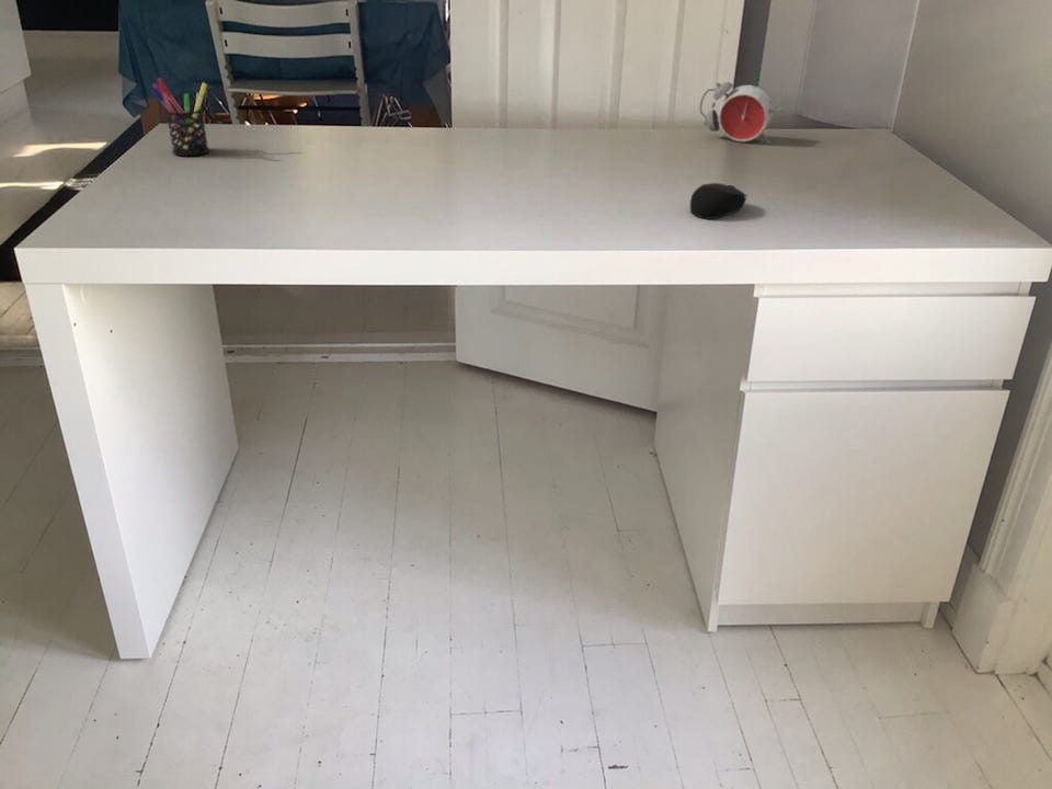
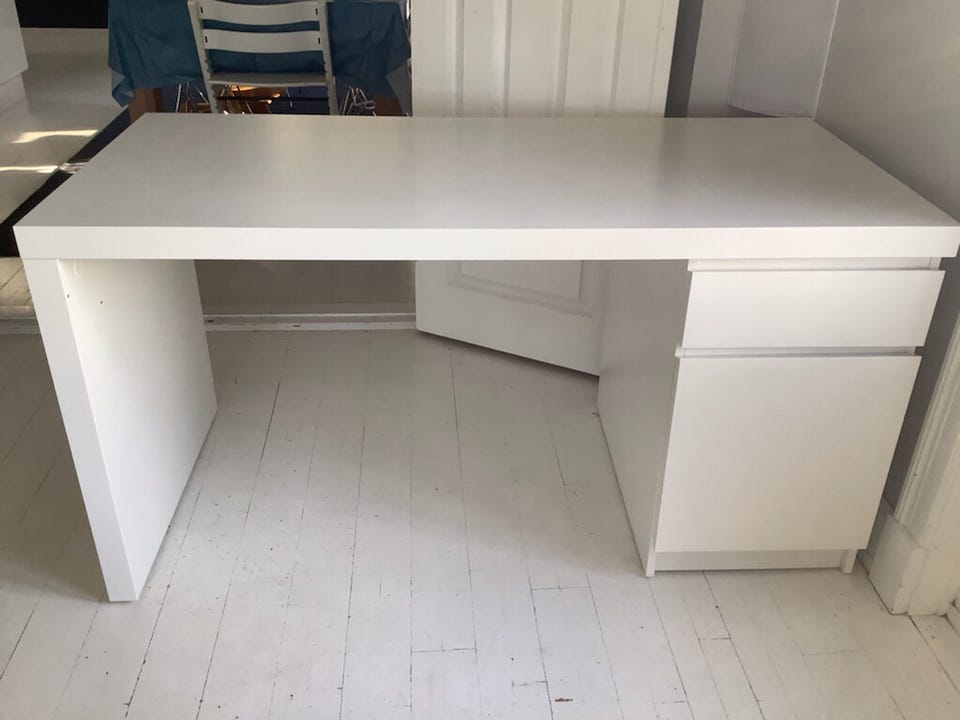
- computer mouse [689,182,748,220]
- alarm clock [699,81,784,145]
- pen holder [151,77,210,157]
